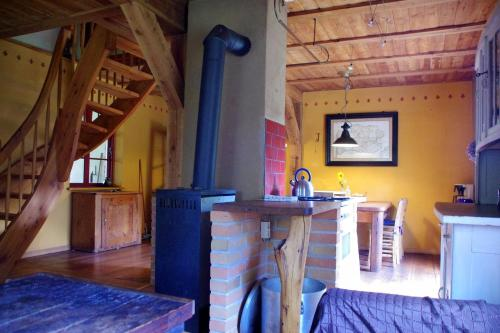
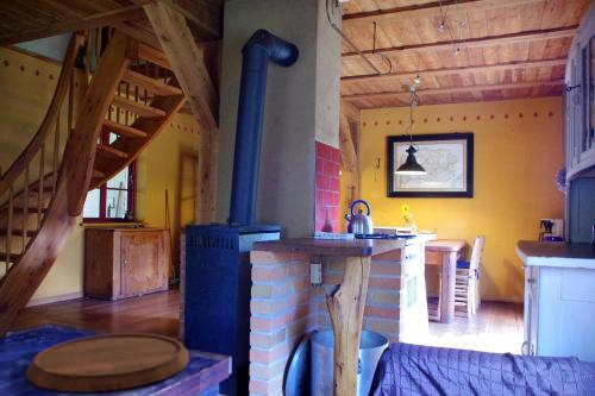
+ cutting board [25,333,190,392]
